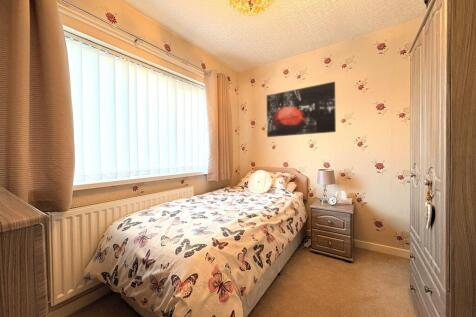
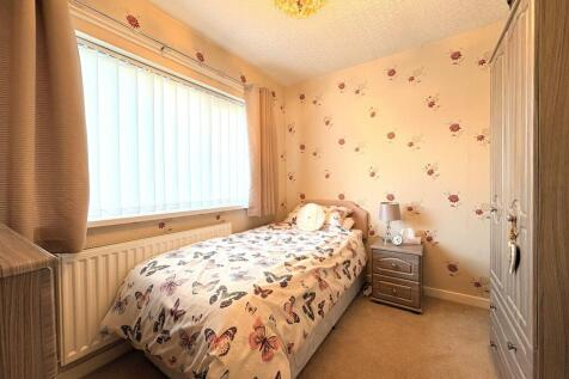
- wall art [266,81,337,138]
